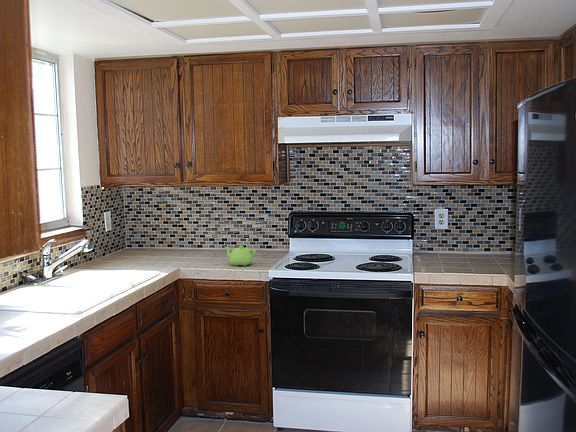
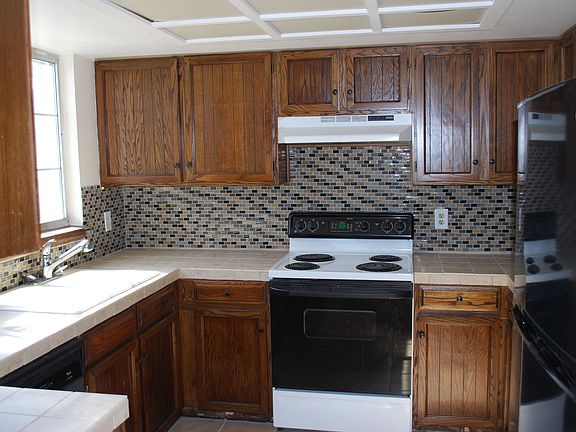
- teapot [224,245,257,267]
